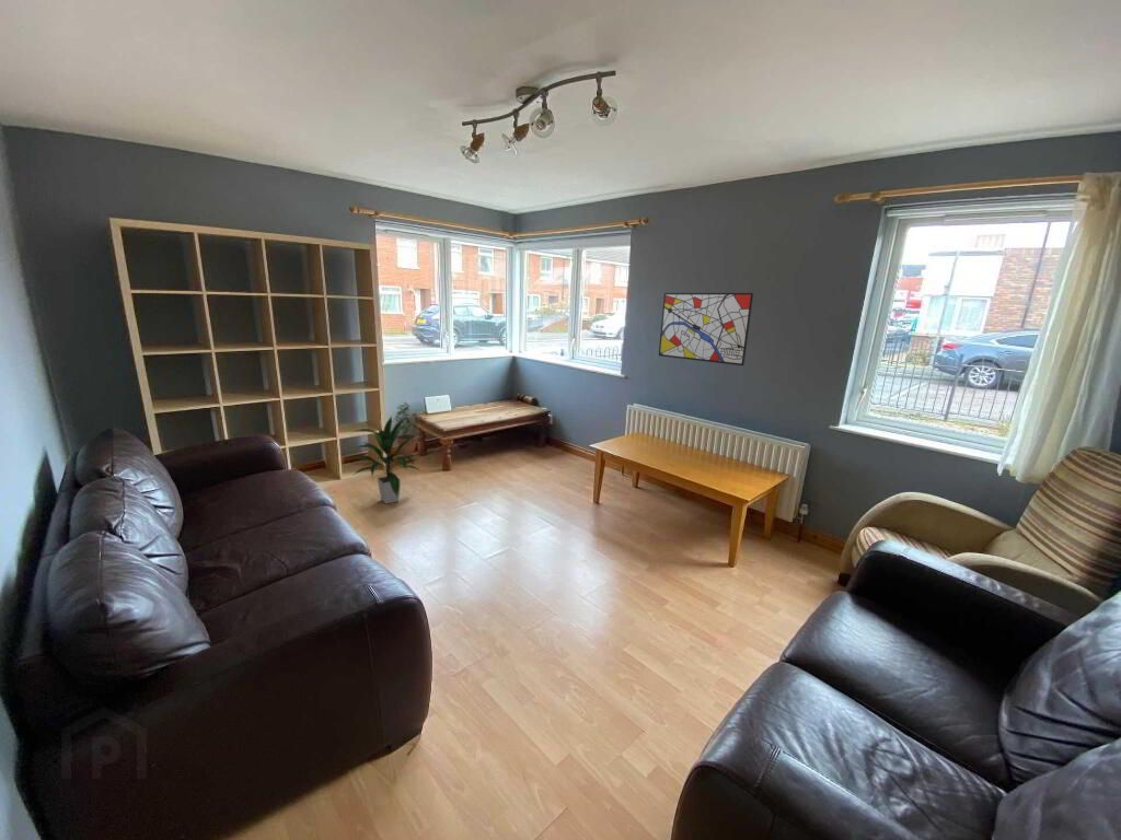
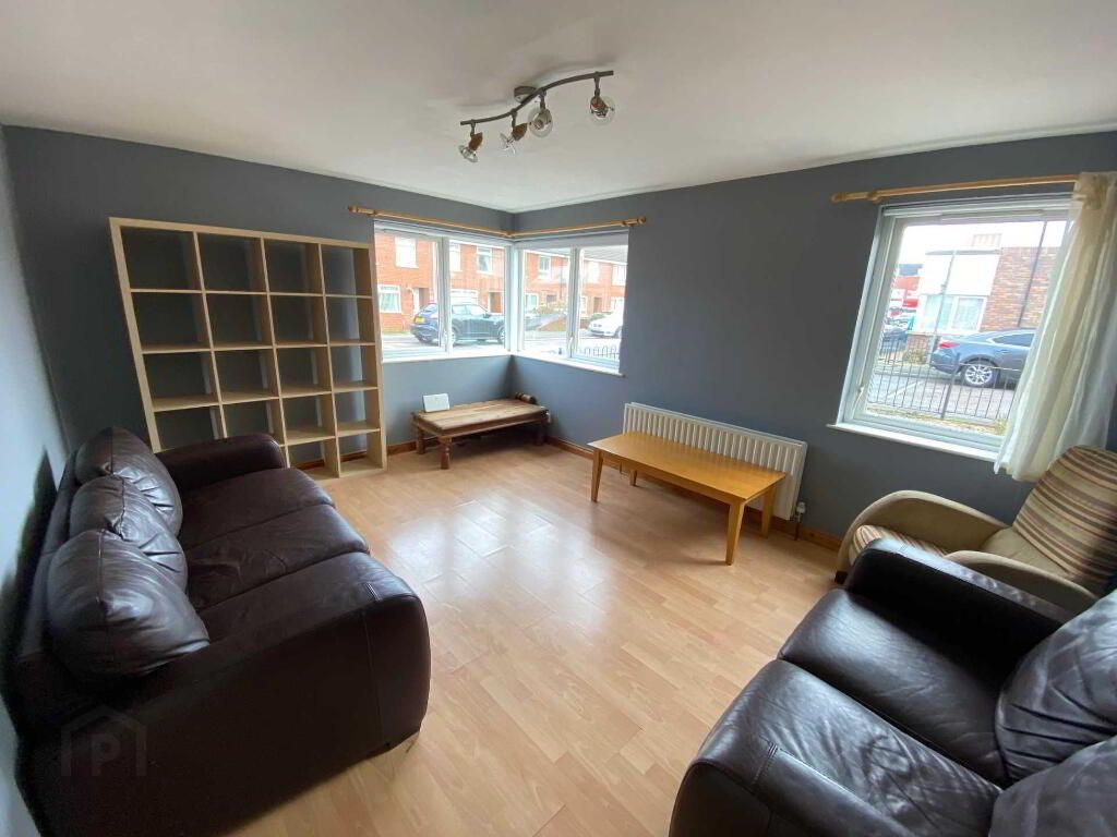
- indoor plant [349,415,420,505]
- wall art [658,292,754,366]
- potted plant [392,401,418,463]
